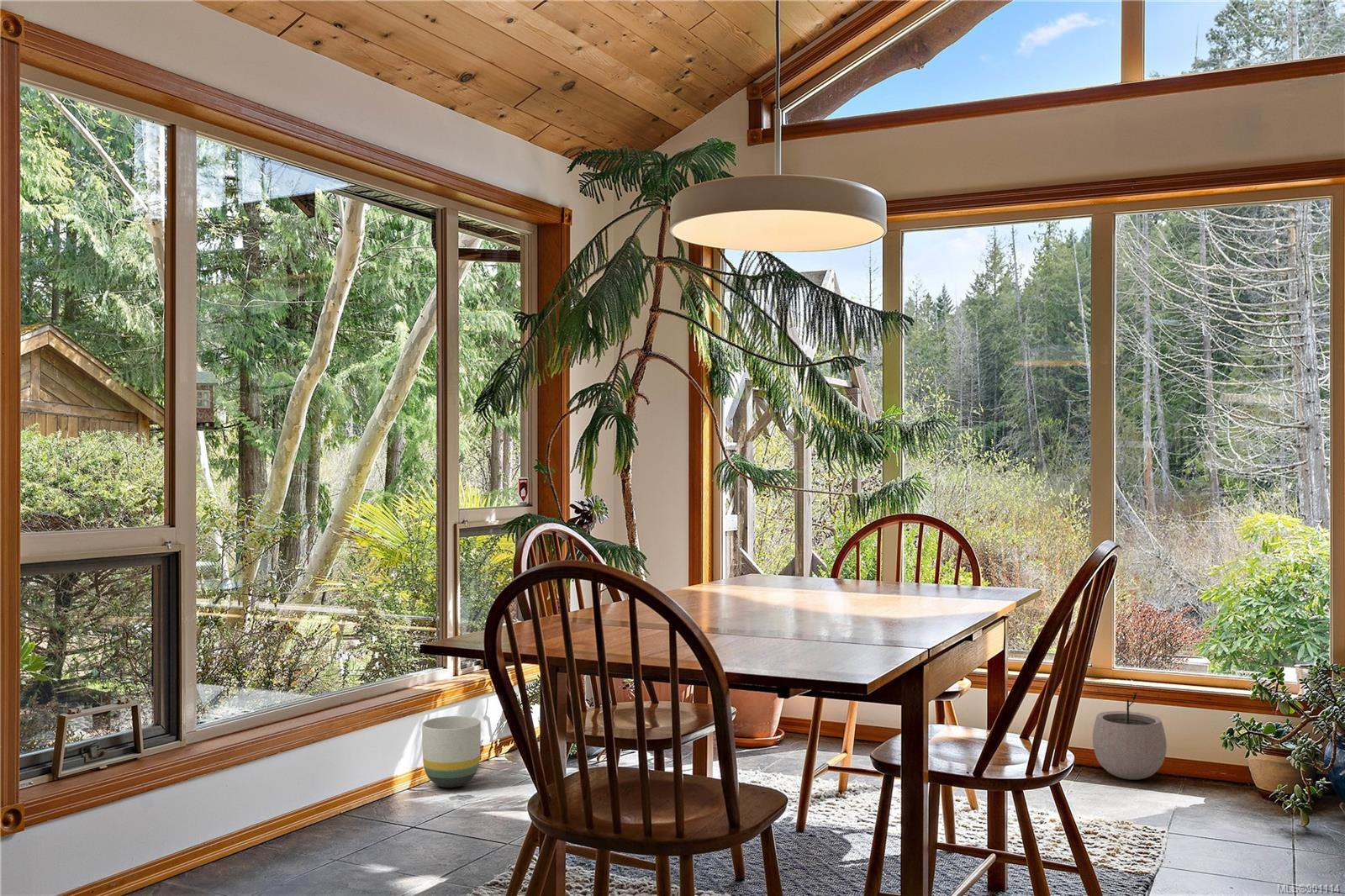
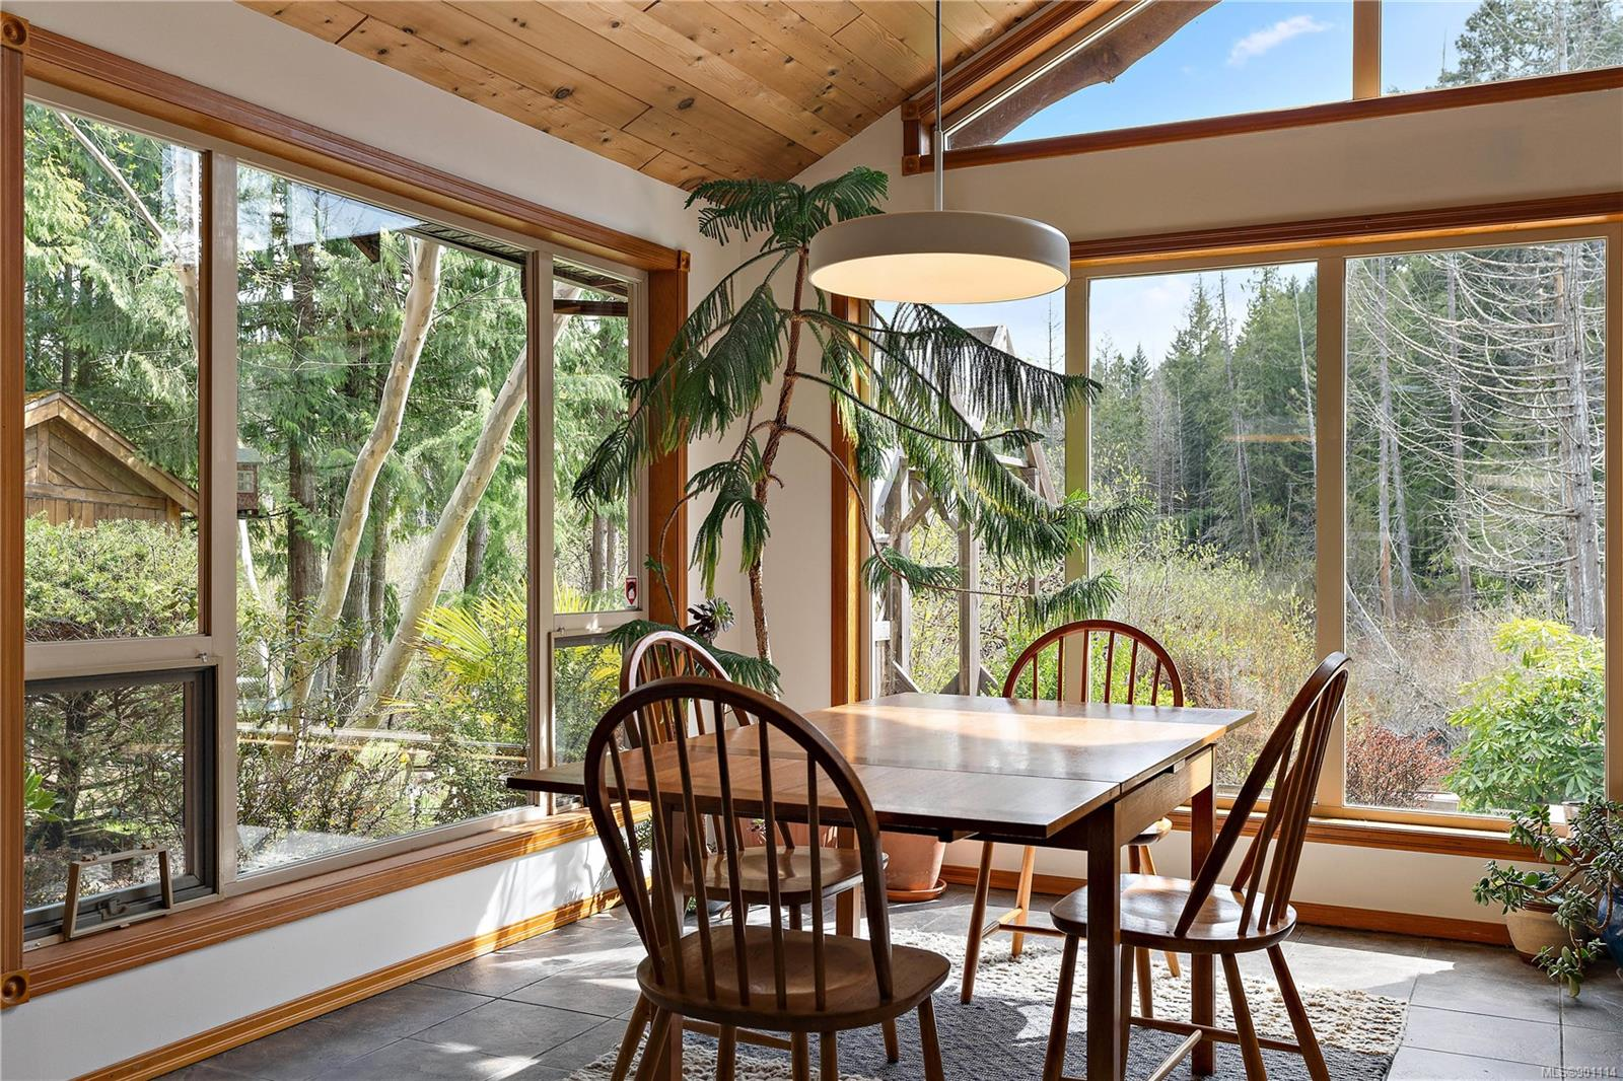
- plant pot [1092,690,1168,781]
- planter [421,715,482,788]
